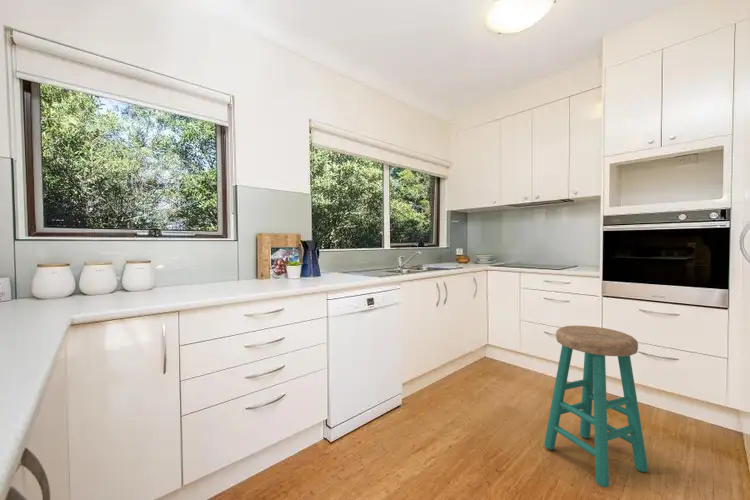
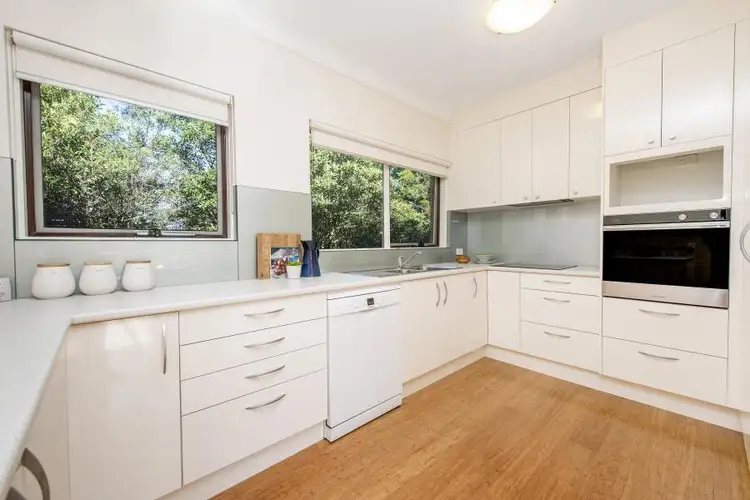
- stool [543,325,649,488]
